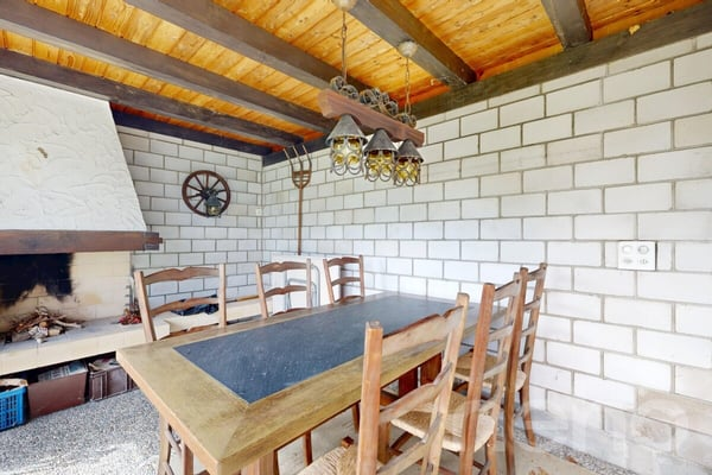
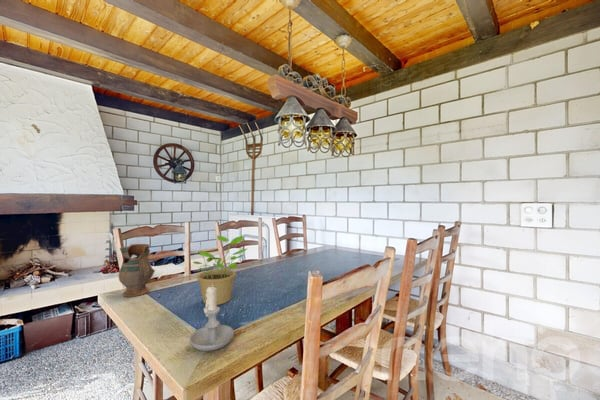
+ ceramic pitcher [118,243,156,298]
+ candle [189,284,235,352]
+ potted plant [192,235,248,306]
